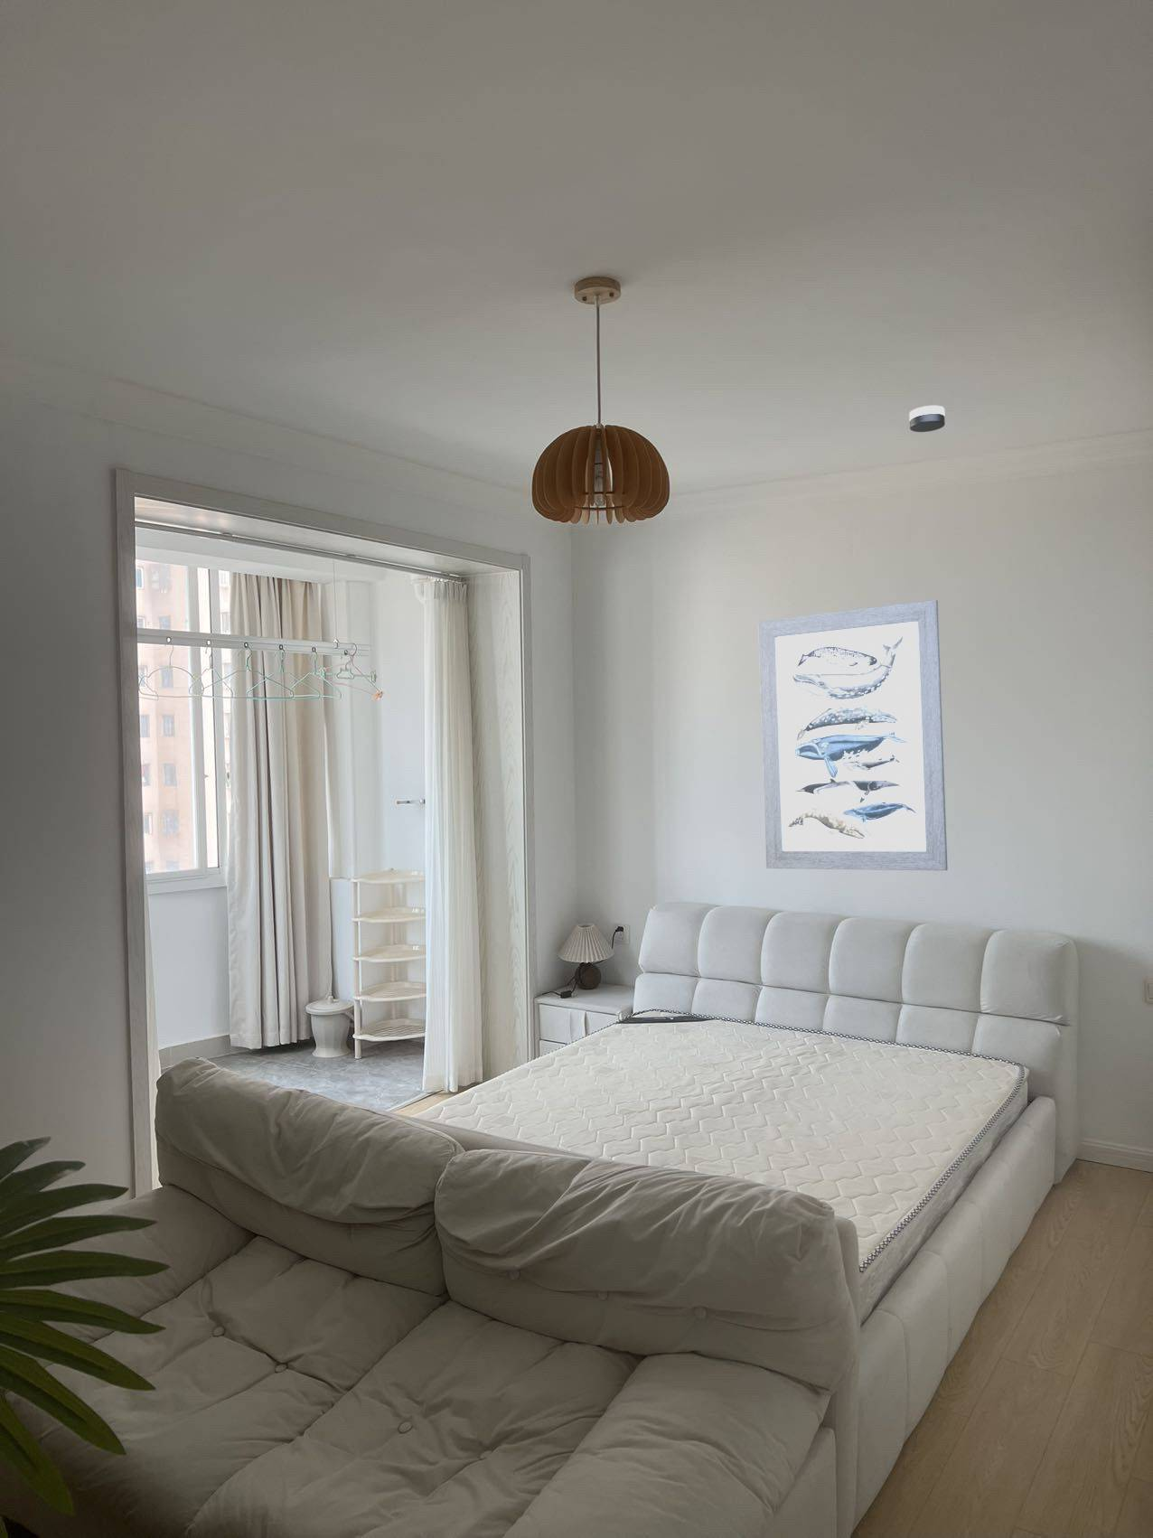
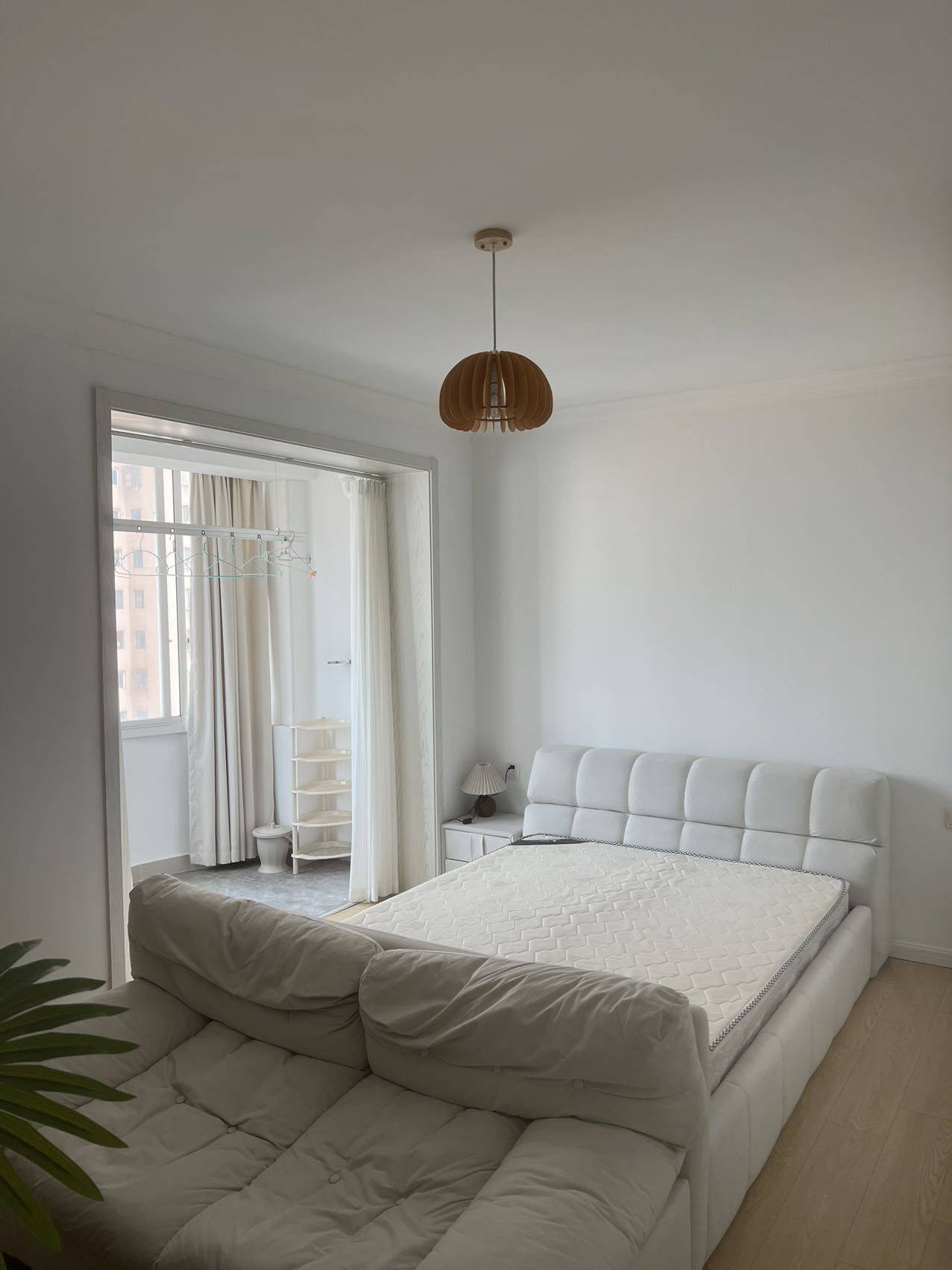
- wall art [757,599,948,871]
- smoke detector [908,404,946,432]
